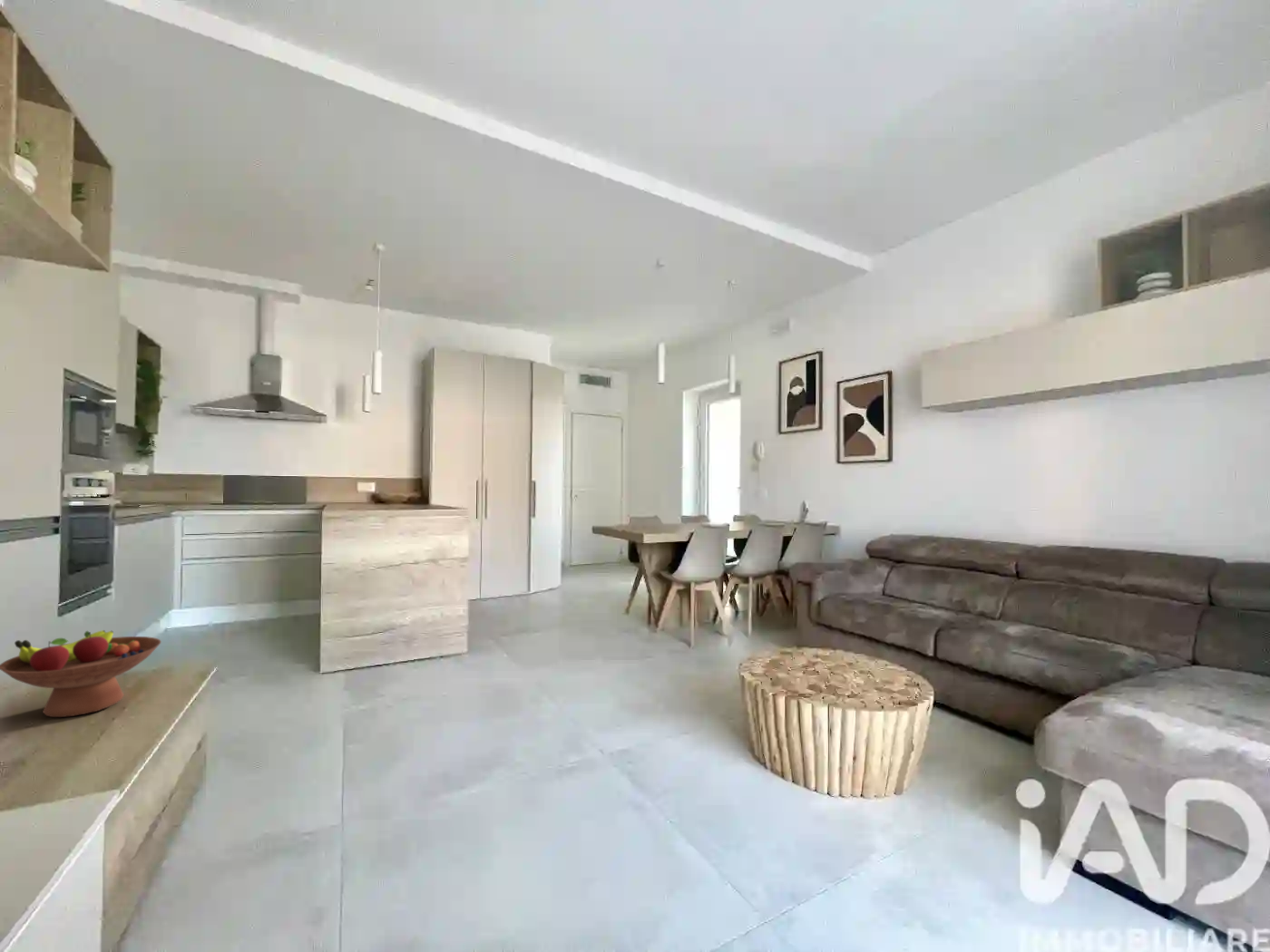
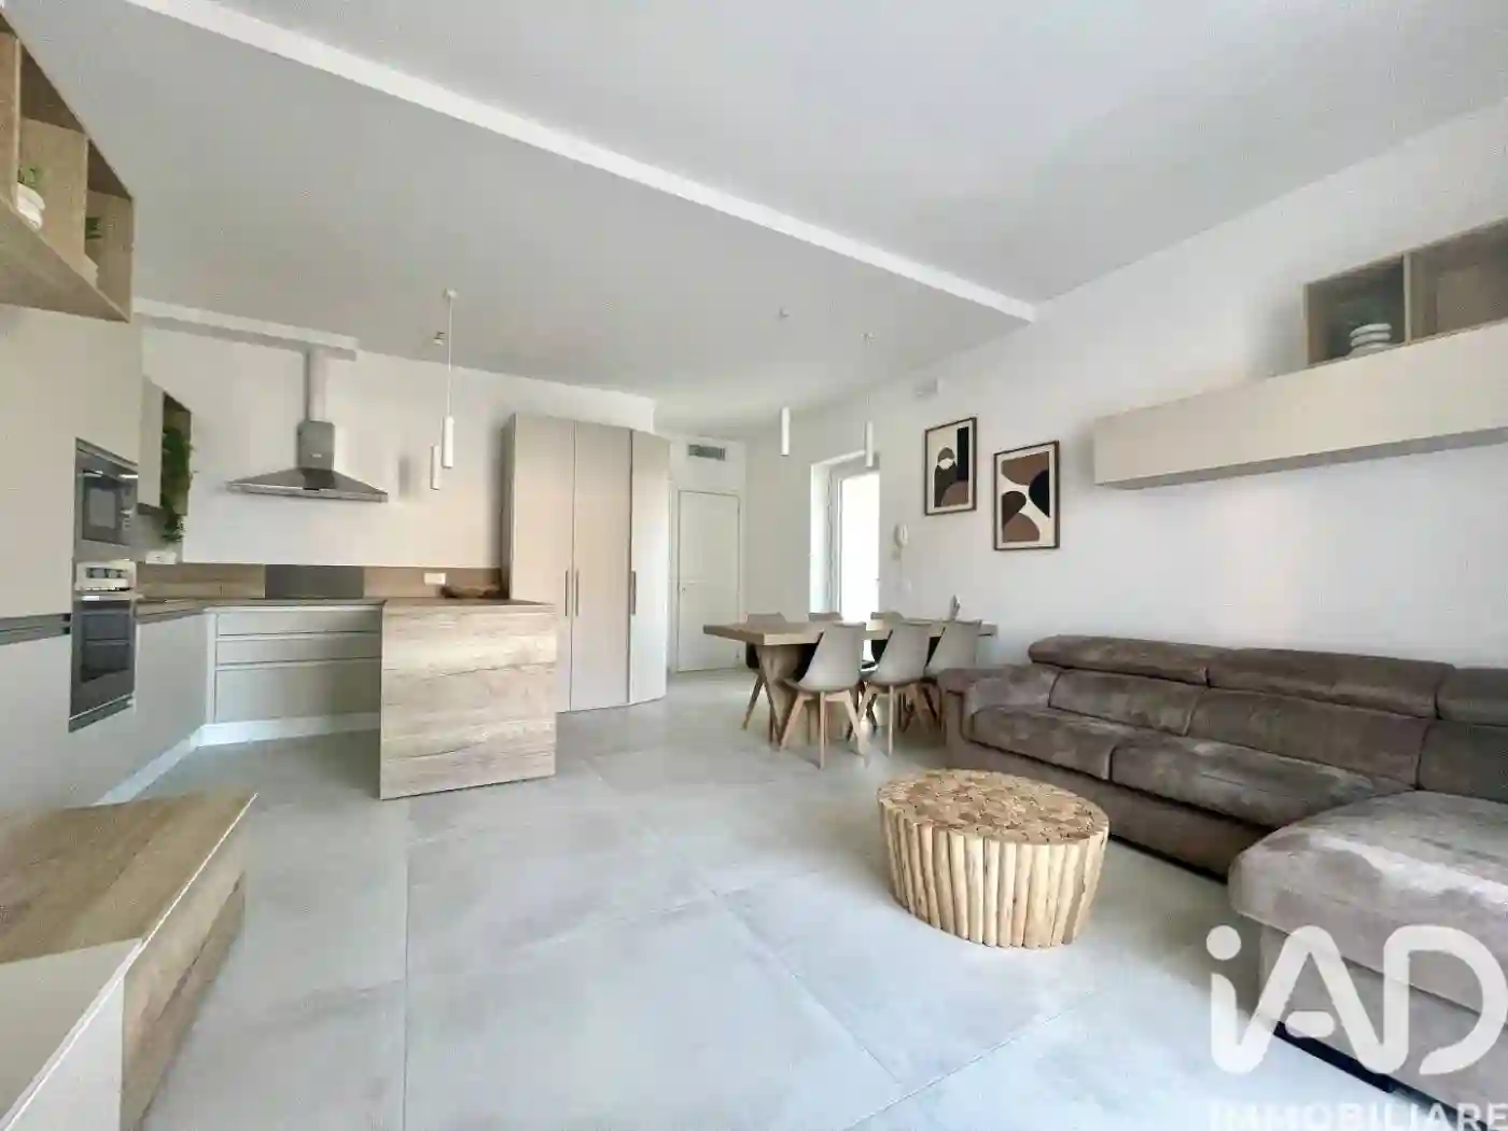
- fruit bowl [0,629,161,718]
